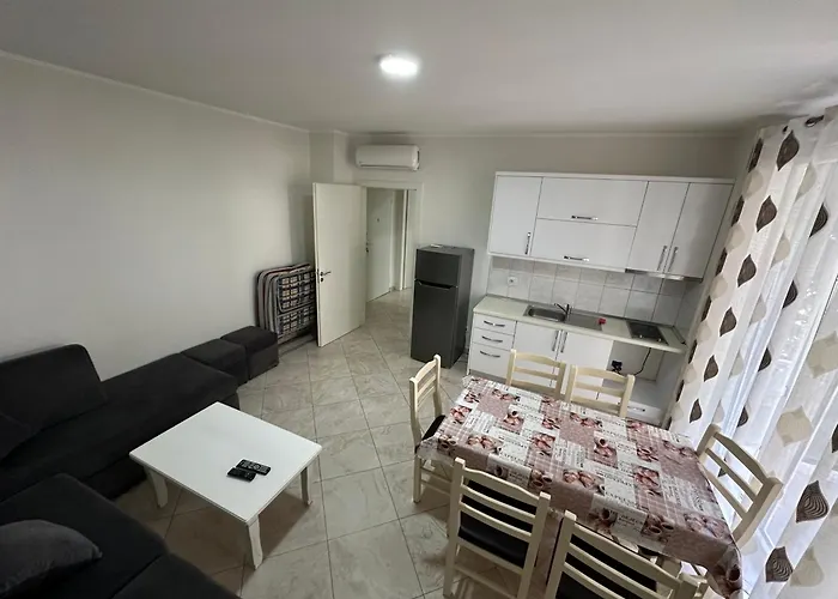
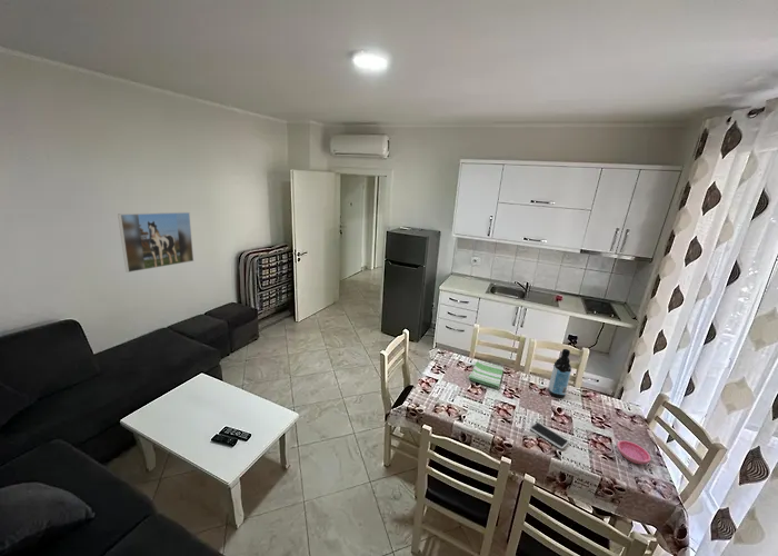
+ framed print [117,211,194,274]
+ dish towel [468,359,505,389]
+ water bottle [547,348,572,399]
+ smartphone [529,421,570,450]
+ saucer [616,439,652,465]
